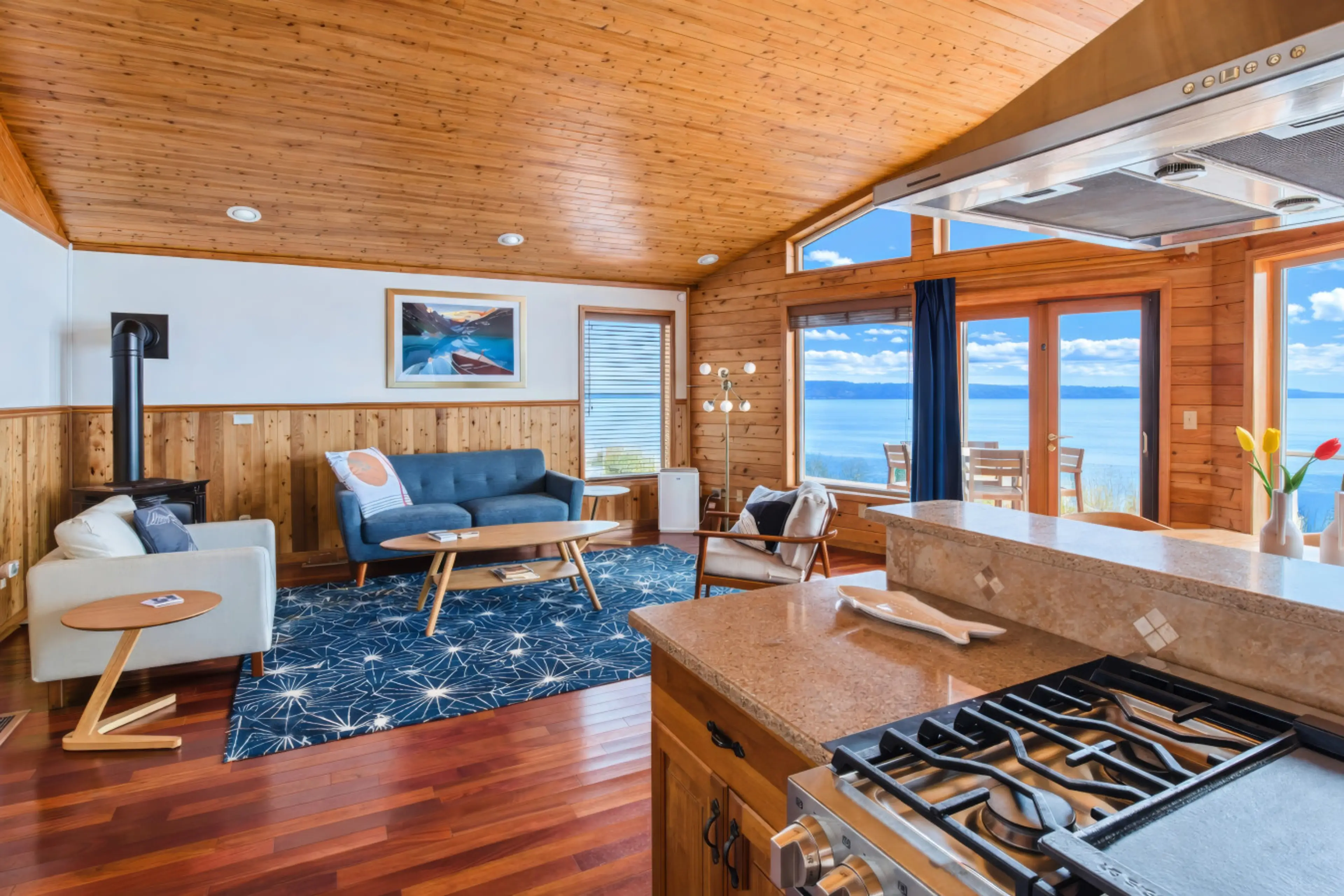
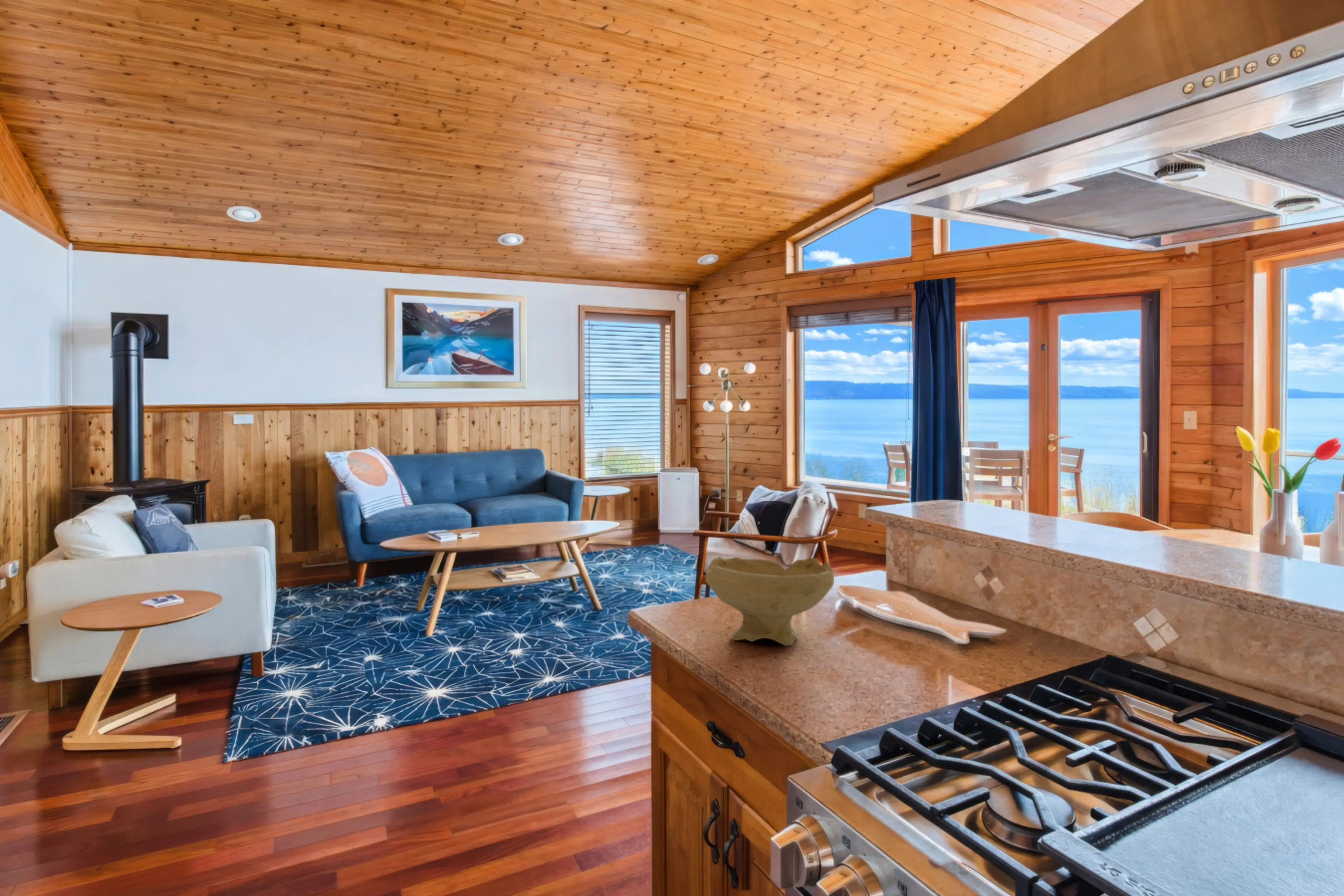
+ bowl [705,556,835,646]
